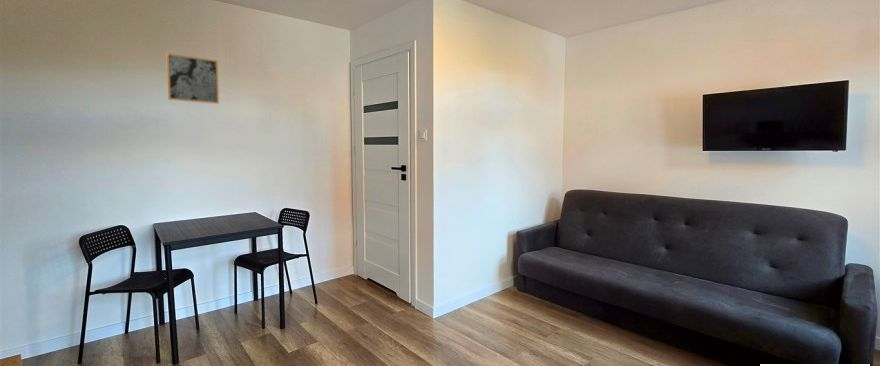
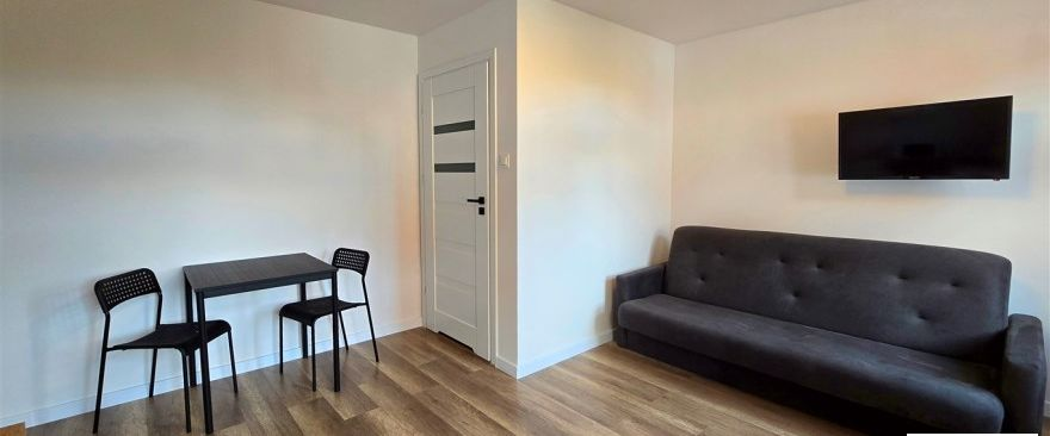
- wall art [165,52,220,105]
